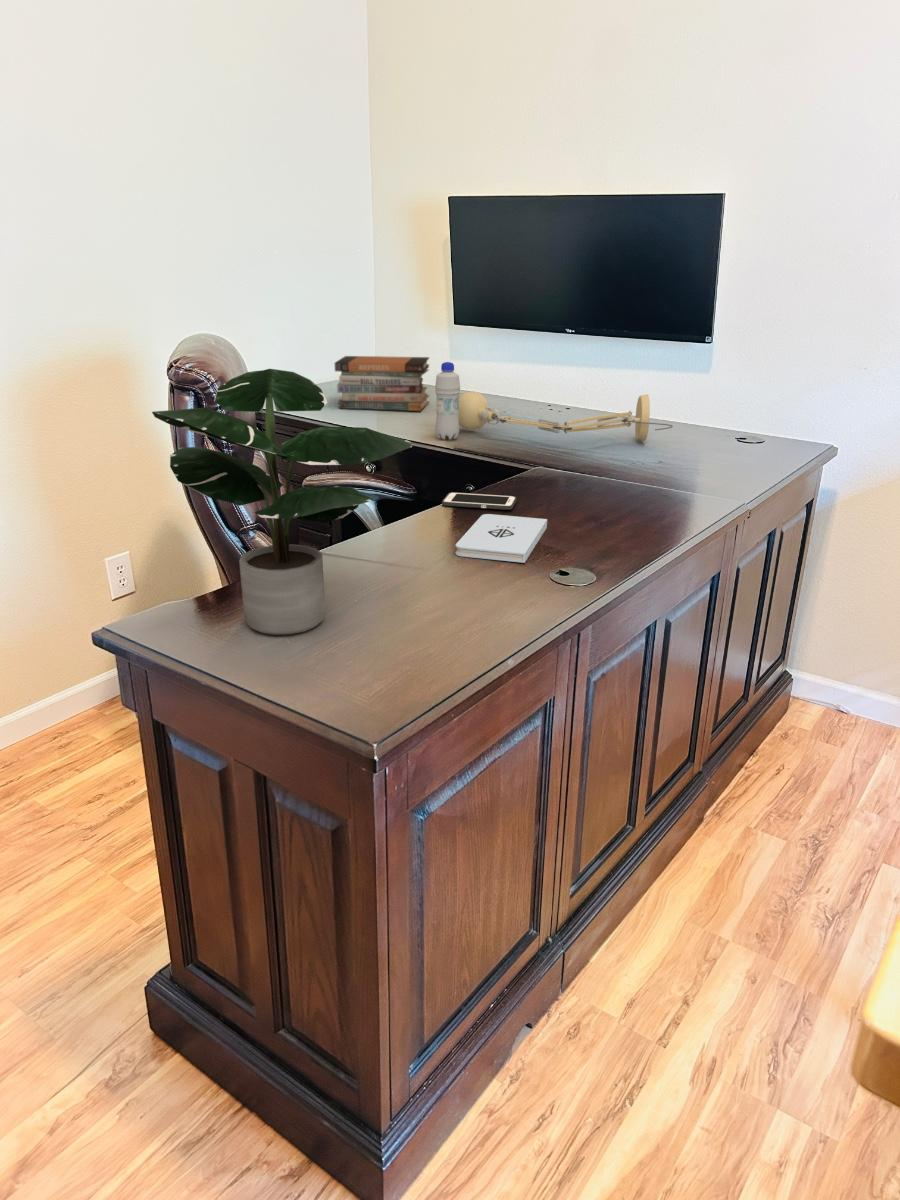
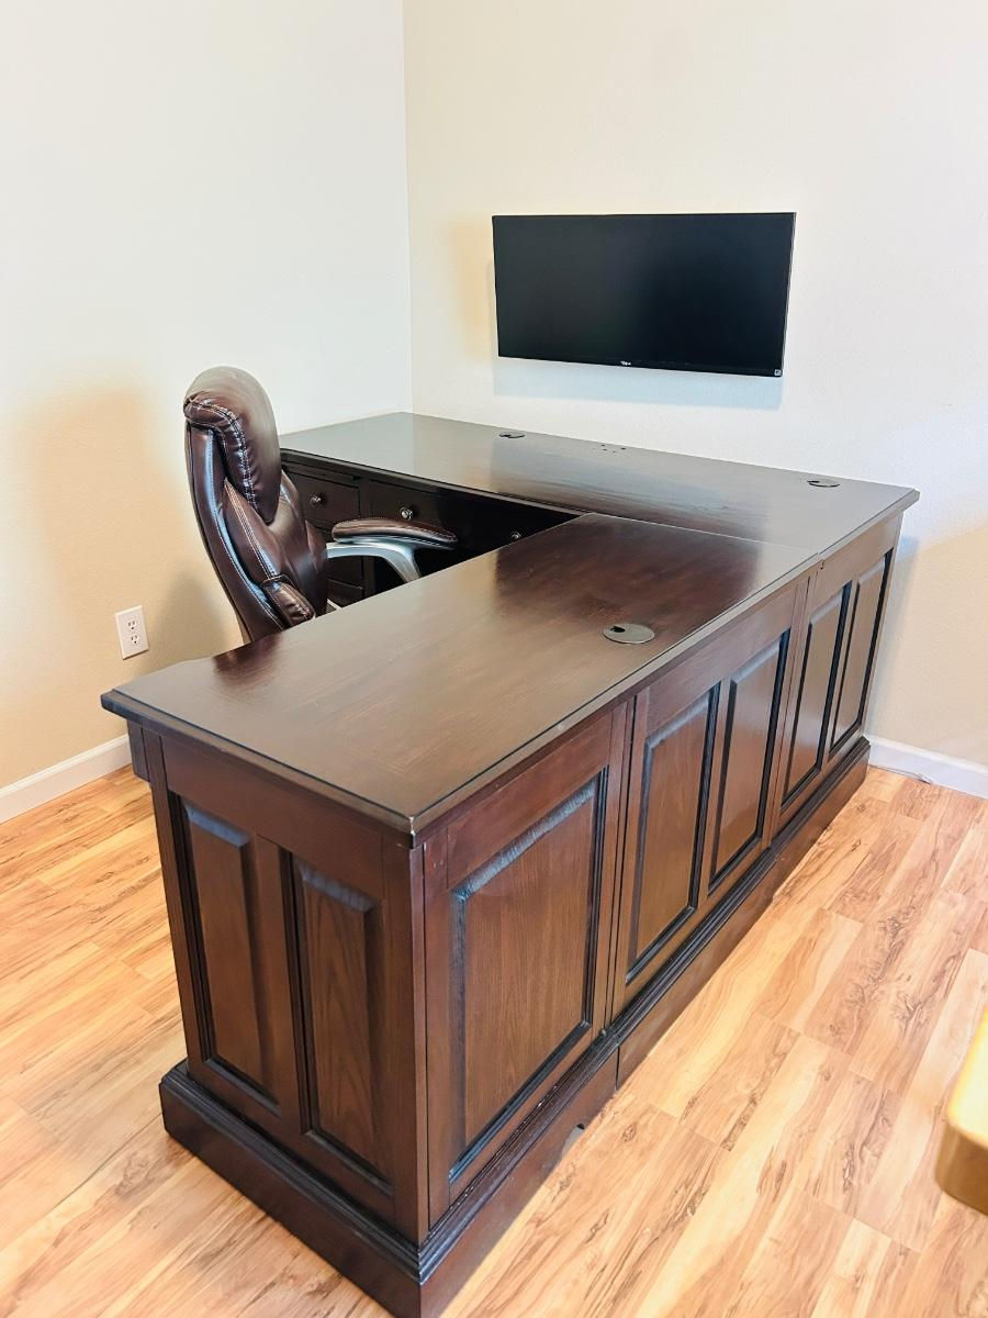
- cell phone [441,491,517,511]
- book stack [334,355,430,412]
- potted plant [151,368,413,636]
- notepad [455,513,548,564]
- bottle [434,361,461,441]
- desk lamp [459,391,674,442]
